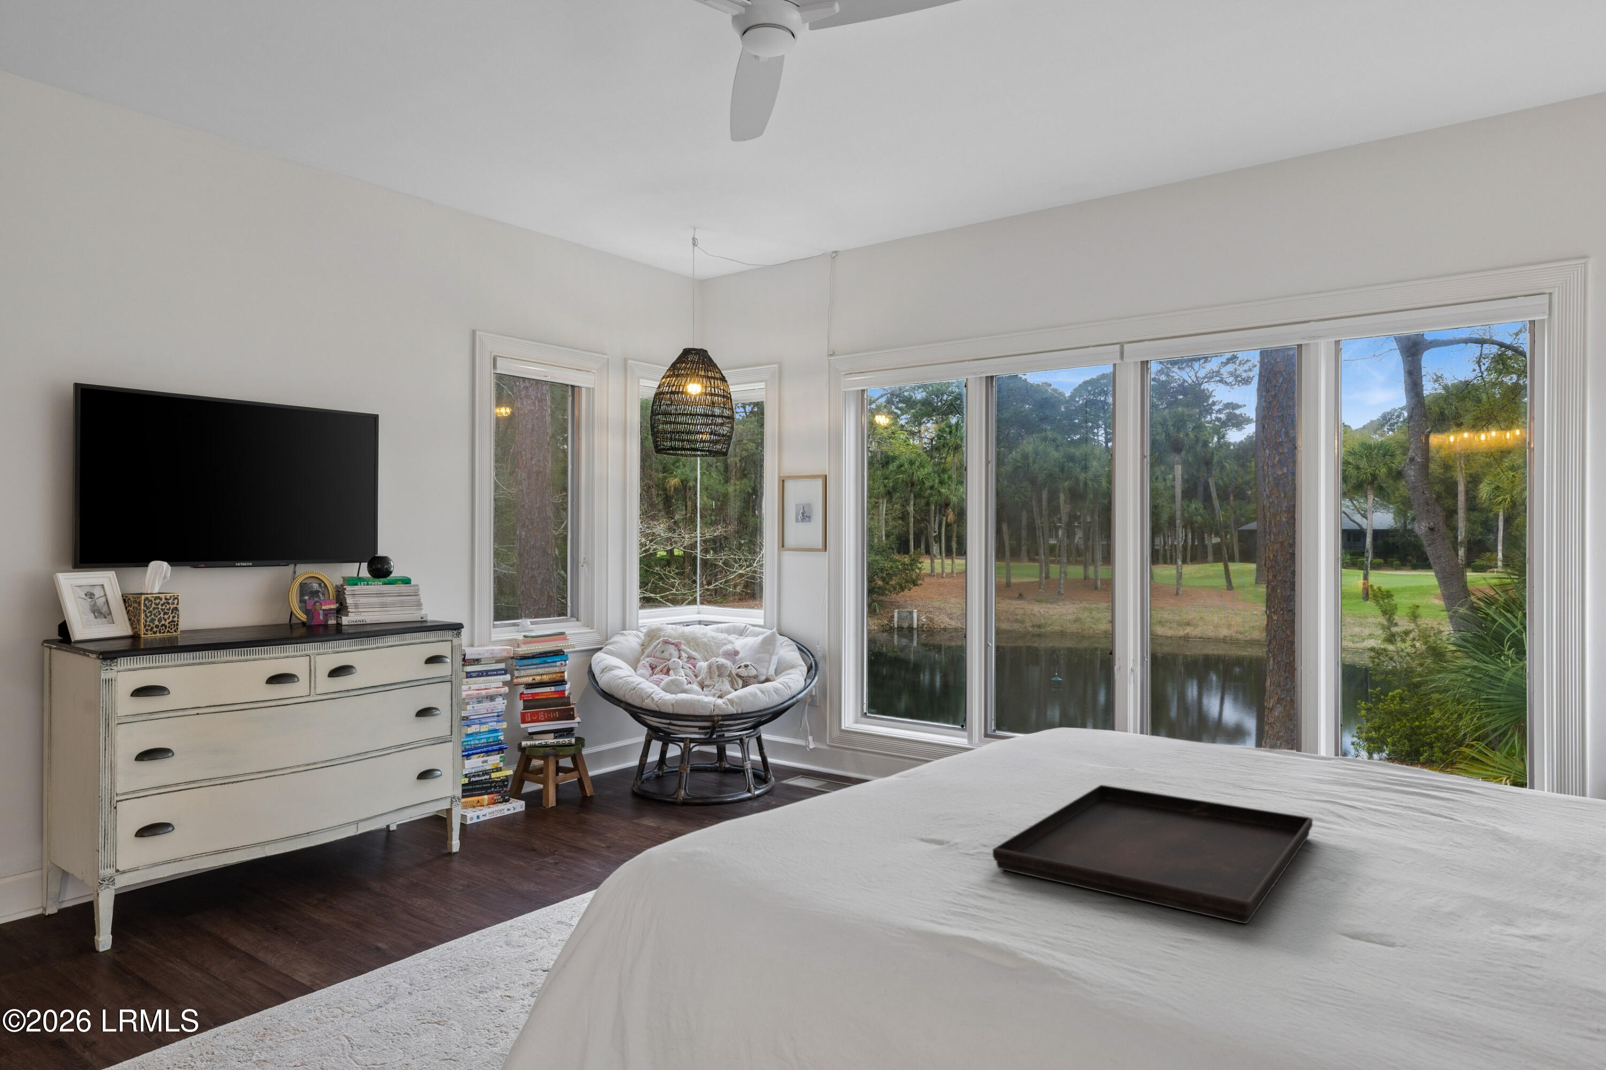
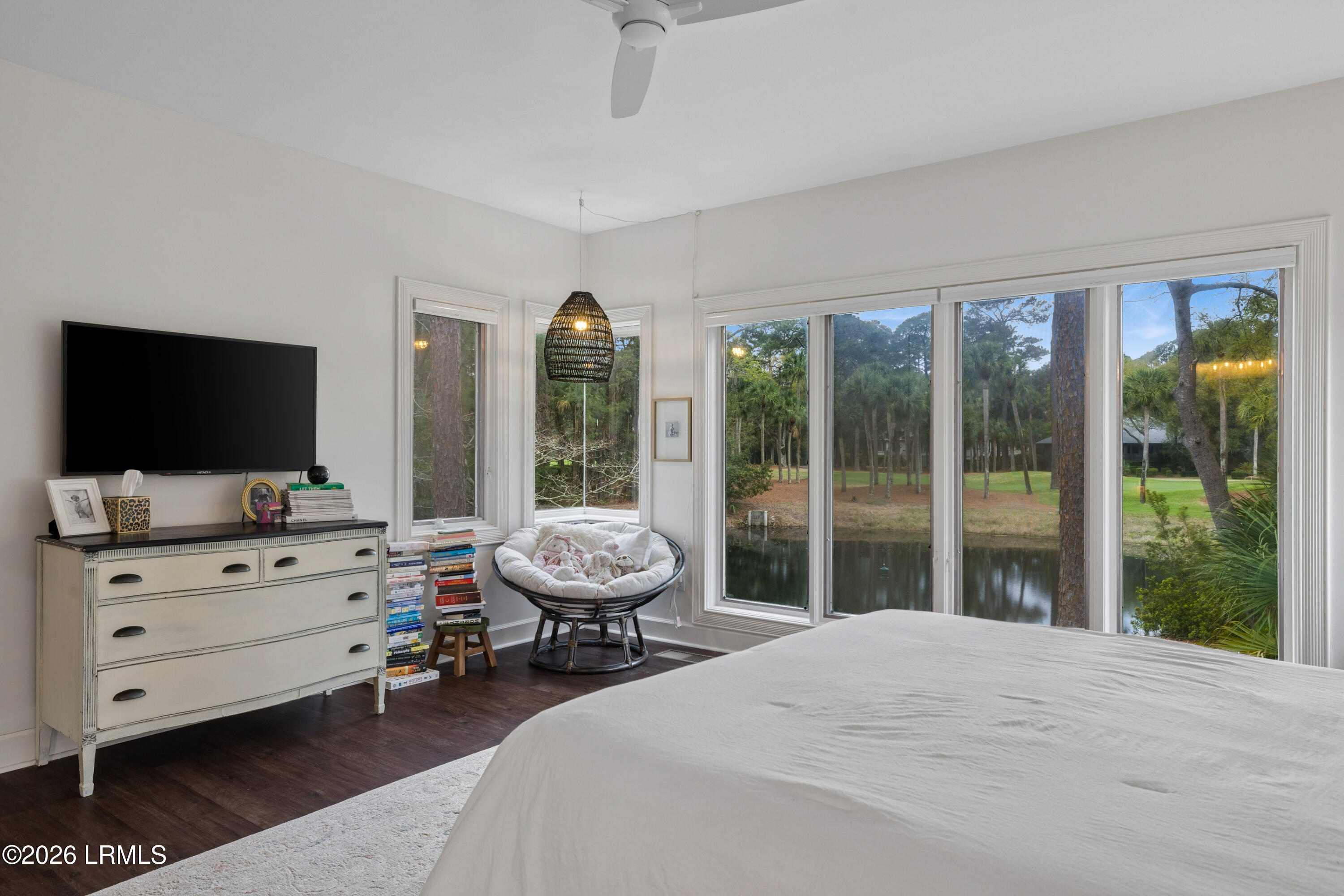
- serving tray [992,785,1313,924]
